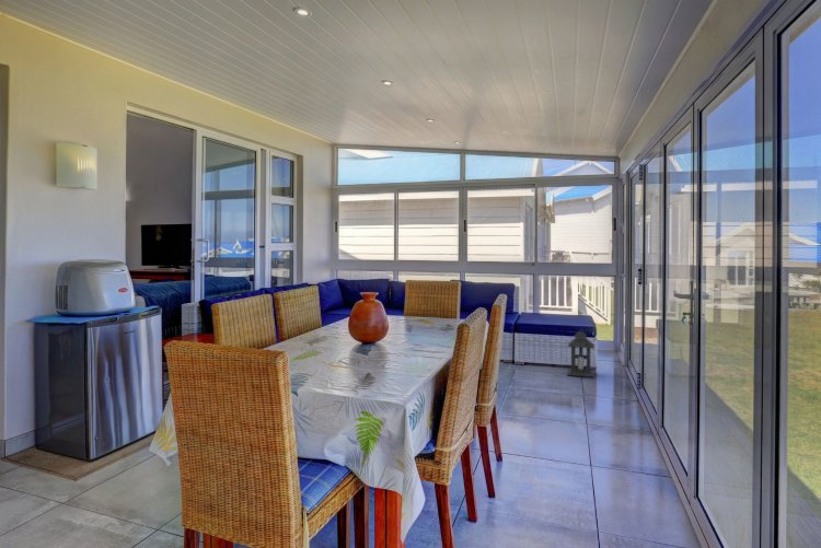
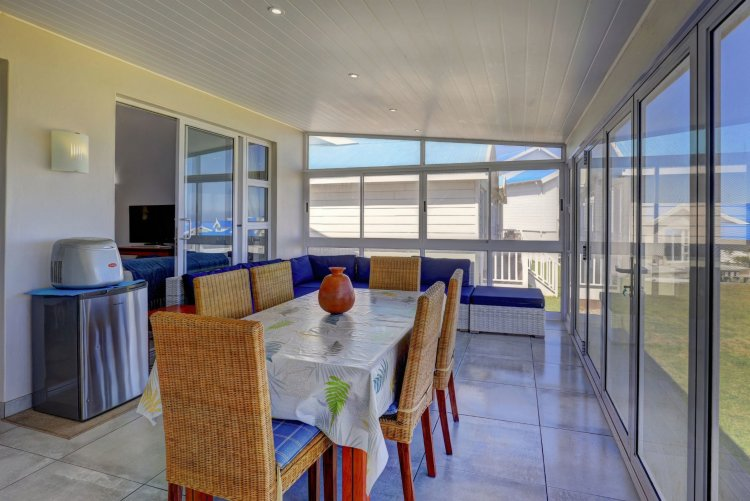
- lantern [566,328,595,378]
